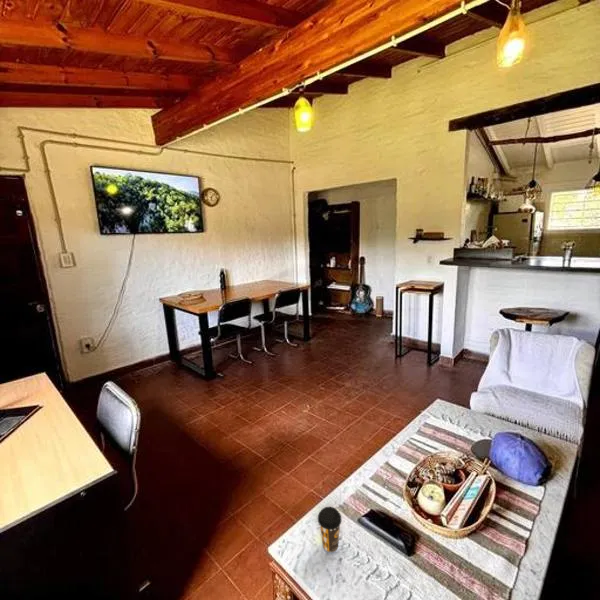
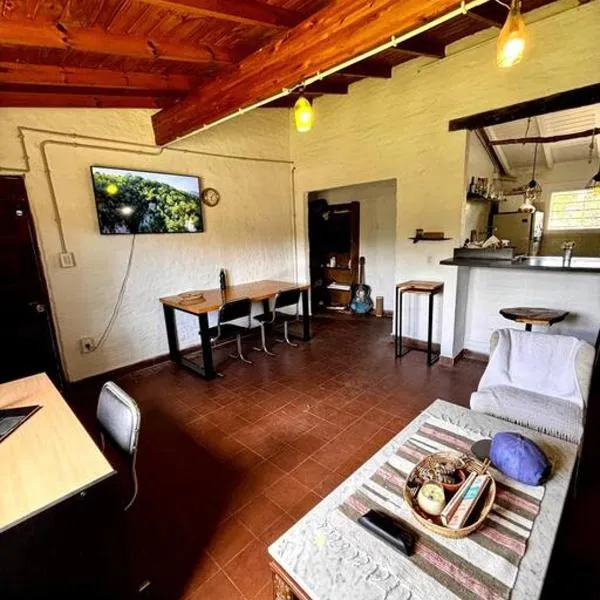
- coffee cup [317,506,343,553]
